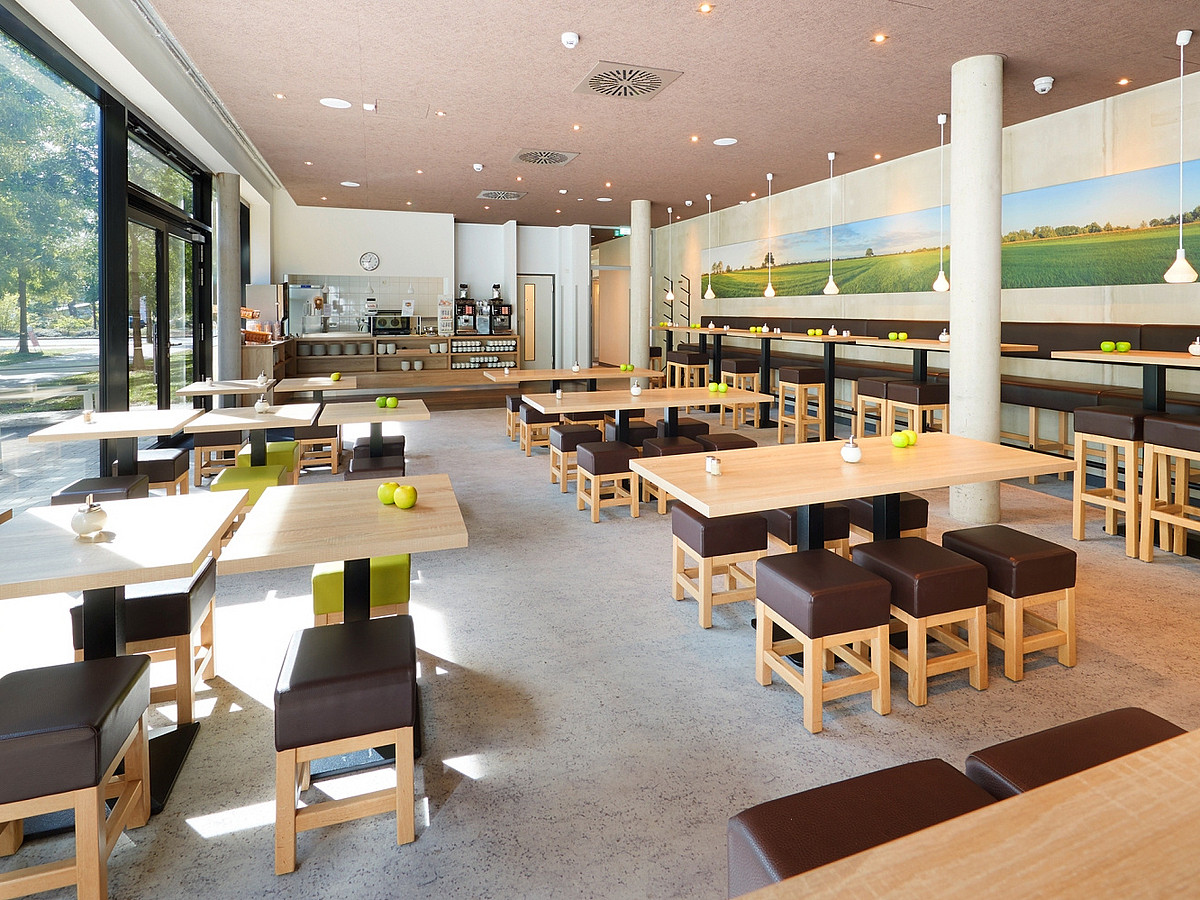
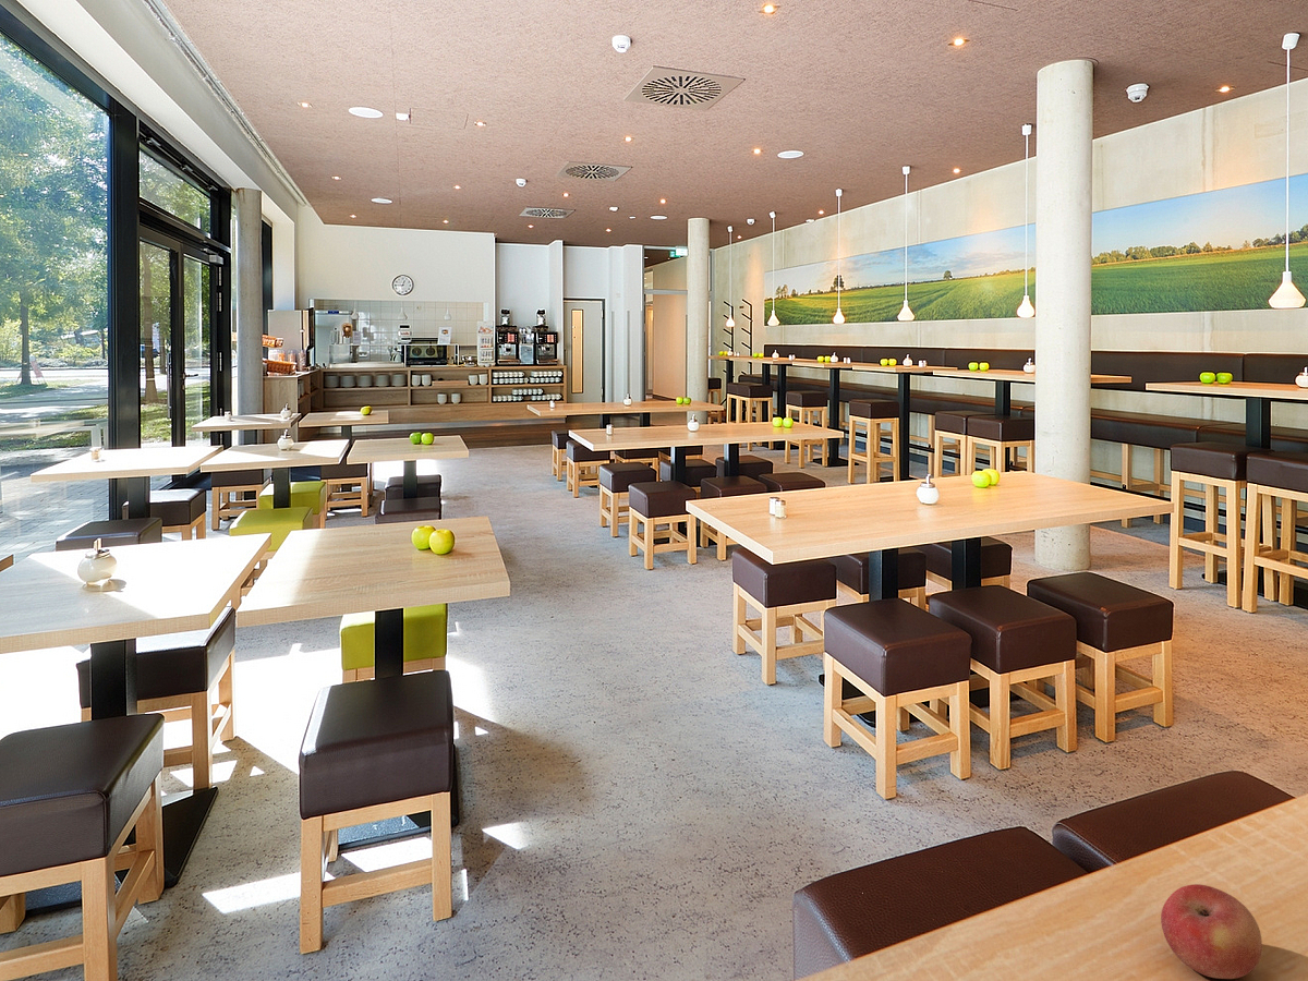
+ apple [1160,883,1263,980]
